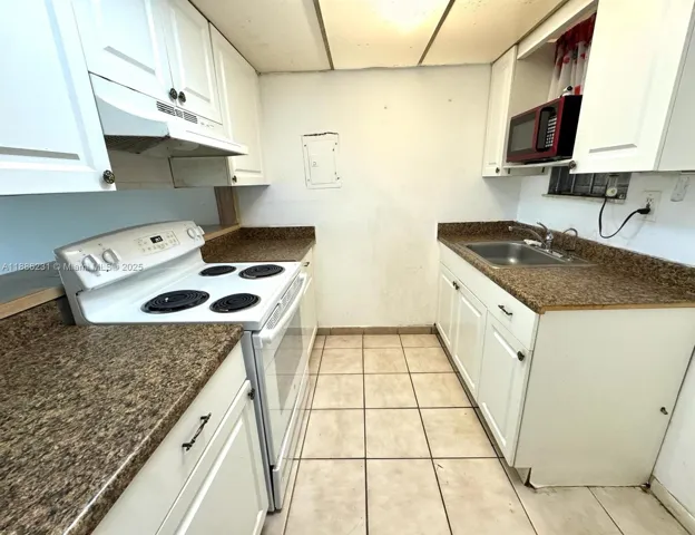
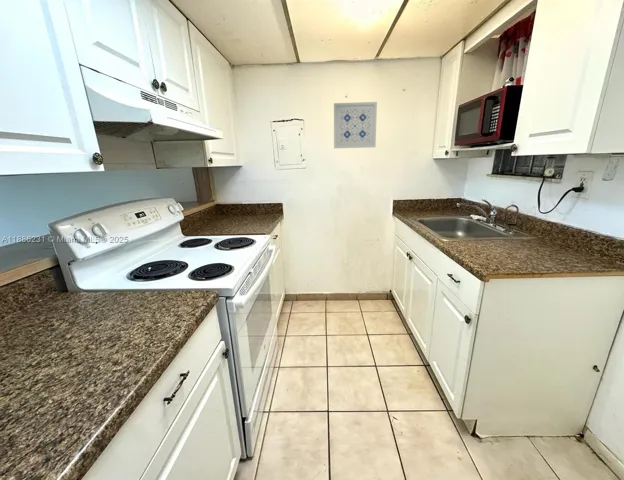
+ wall art [333,101,378,149]
